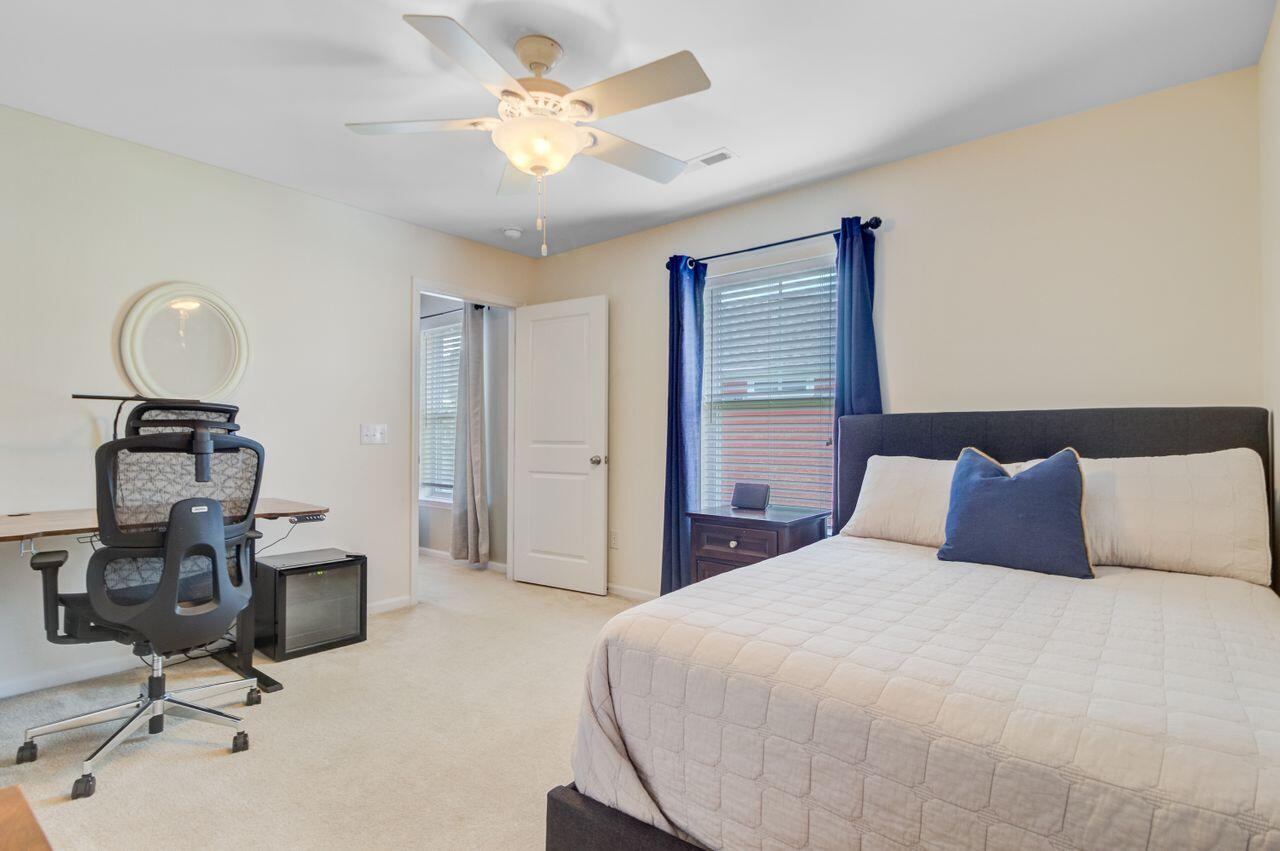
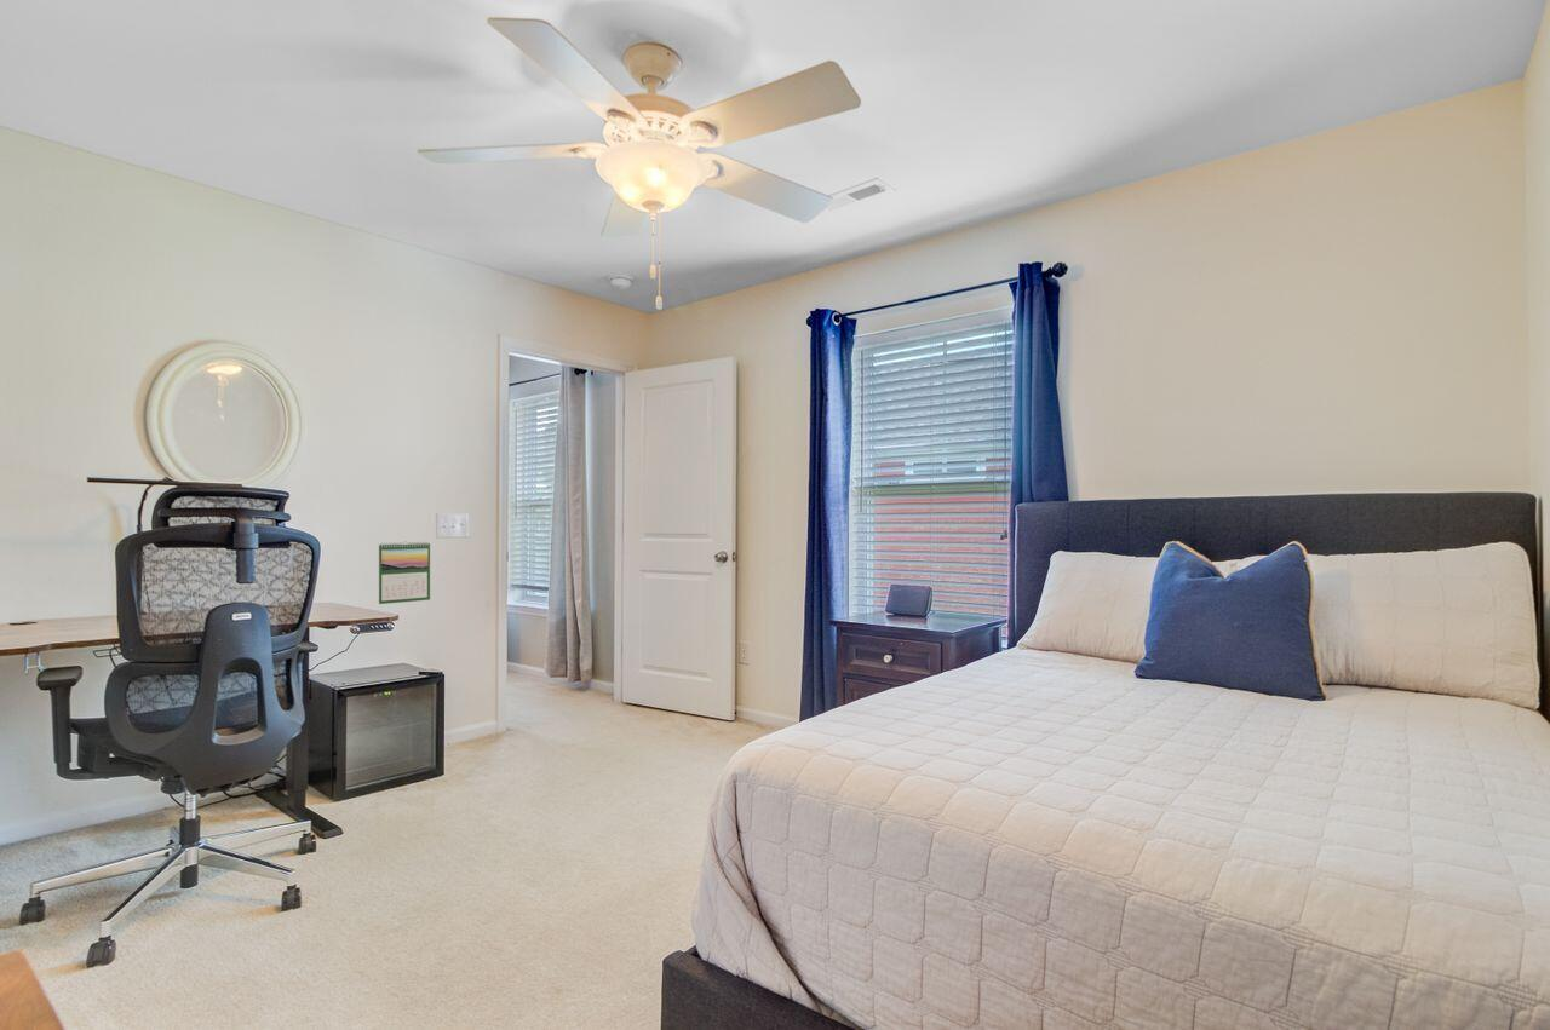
+ calendar [378,541,431,605]
